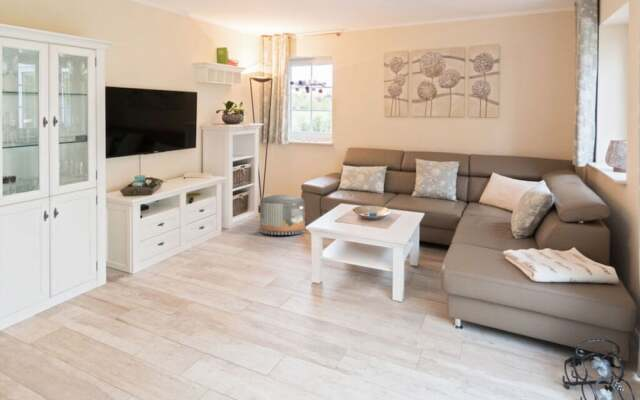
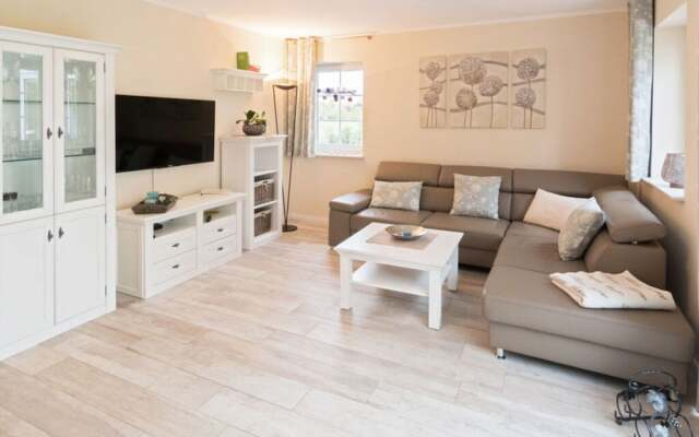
- pouf [259,194,306,236]
